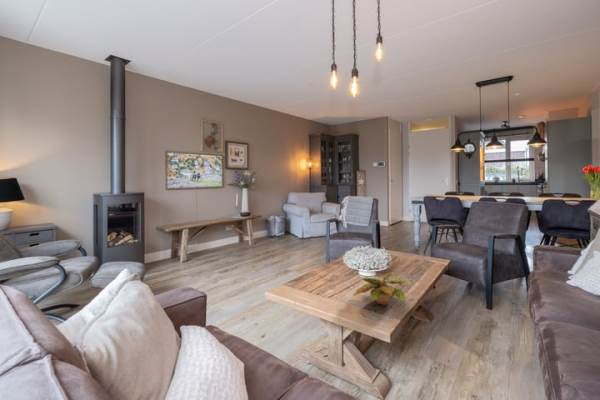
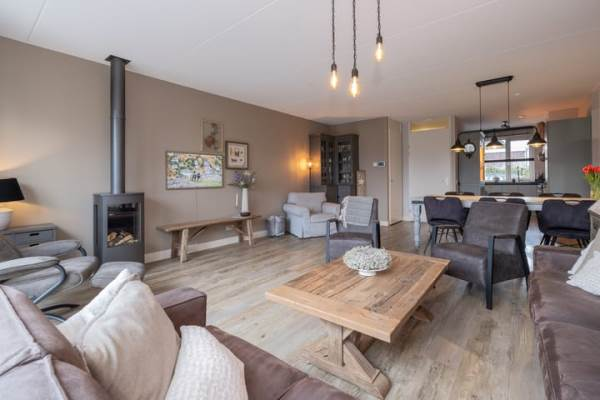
- plant [351,271,414,305]
